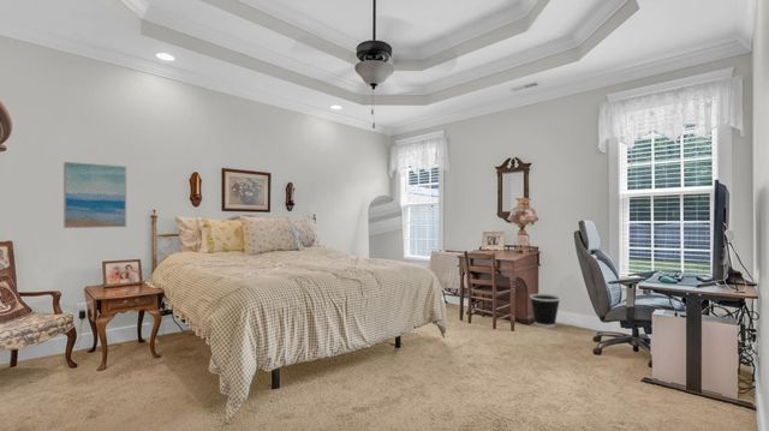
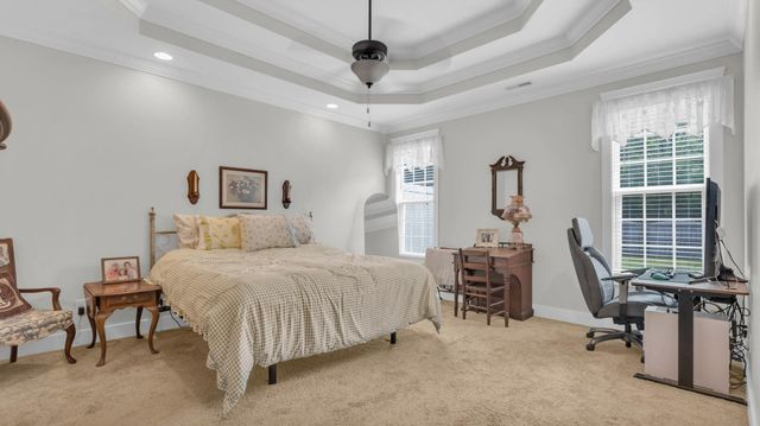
- wall art [62,161,127,229]
- wastebasket [529,293,561,328]
